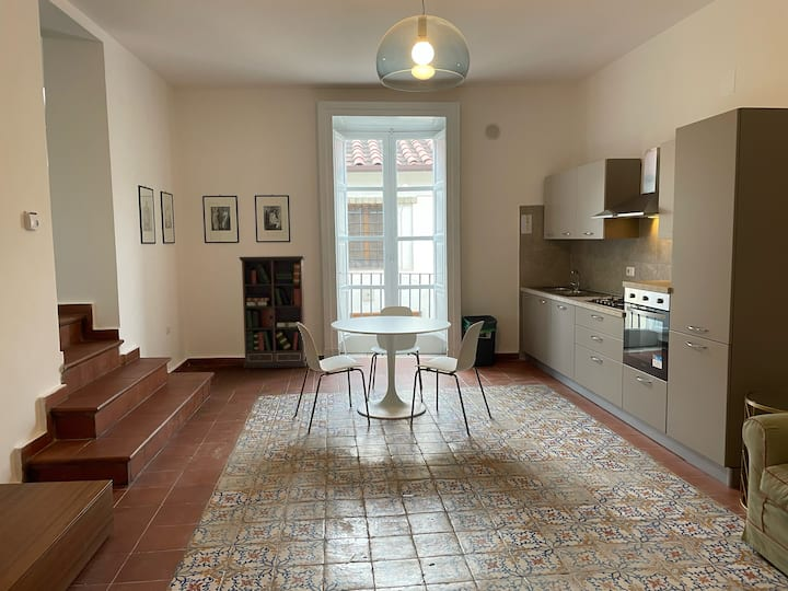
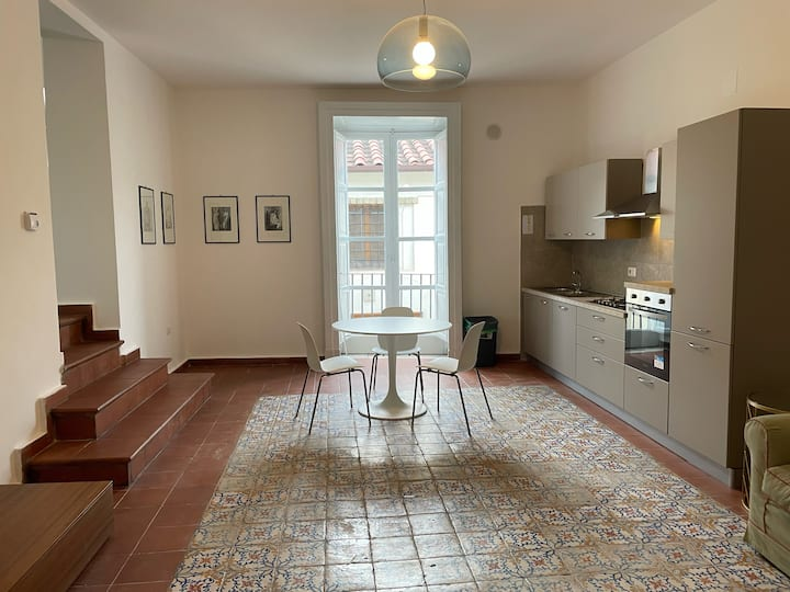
- bookcase [239,255,308,369]
